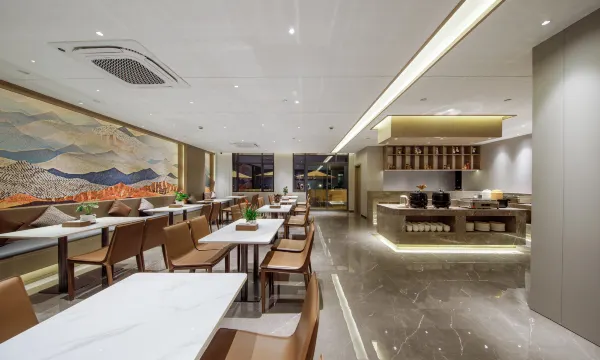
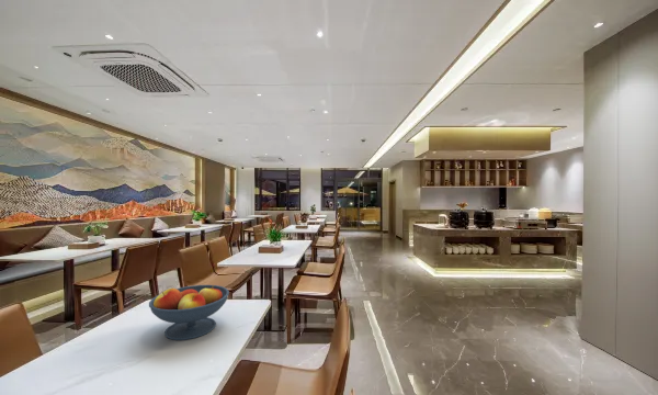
+ fruit bowl [148,284,230,341]
